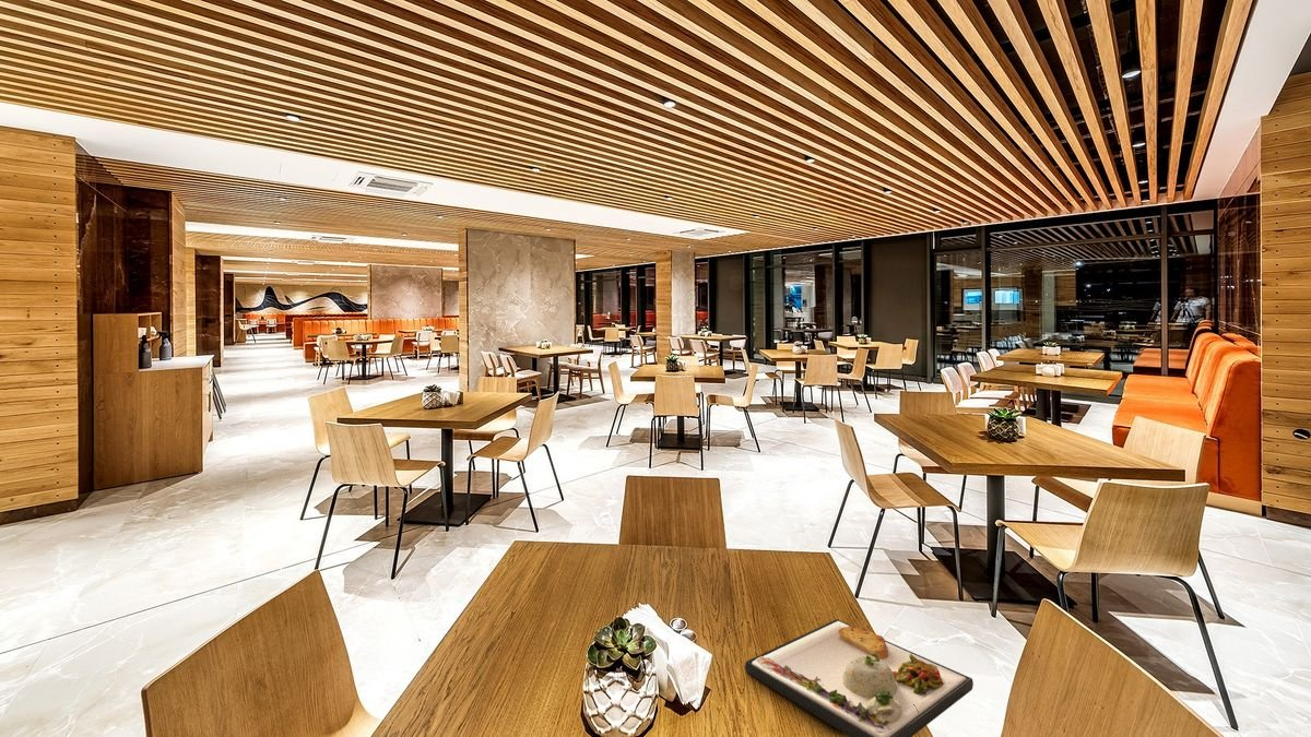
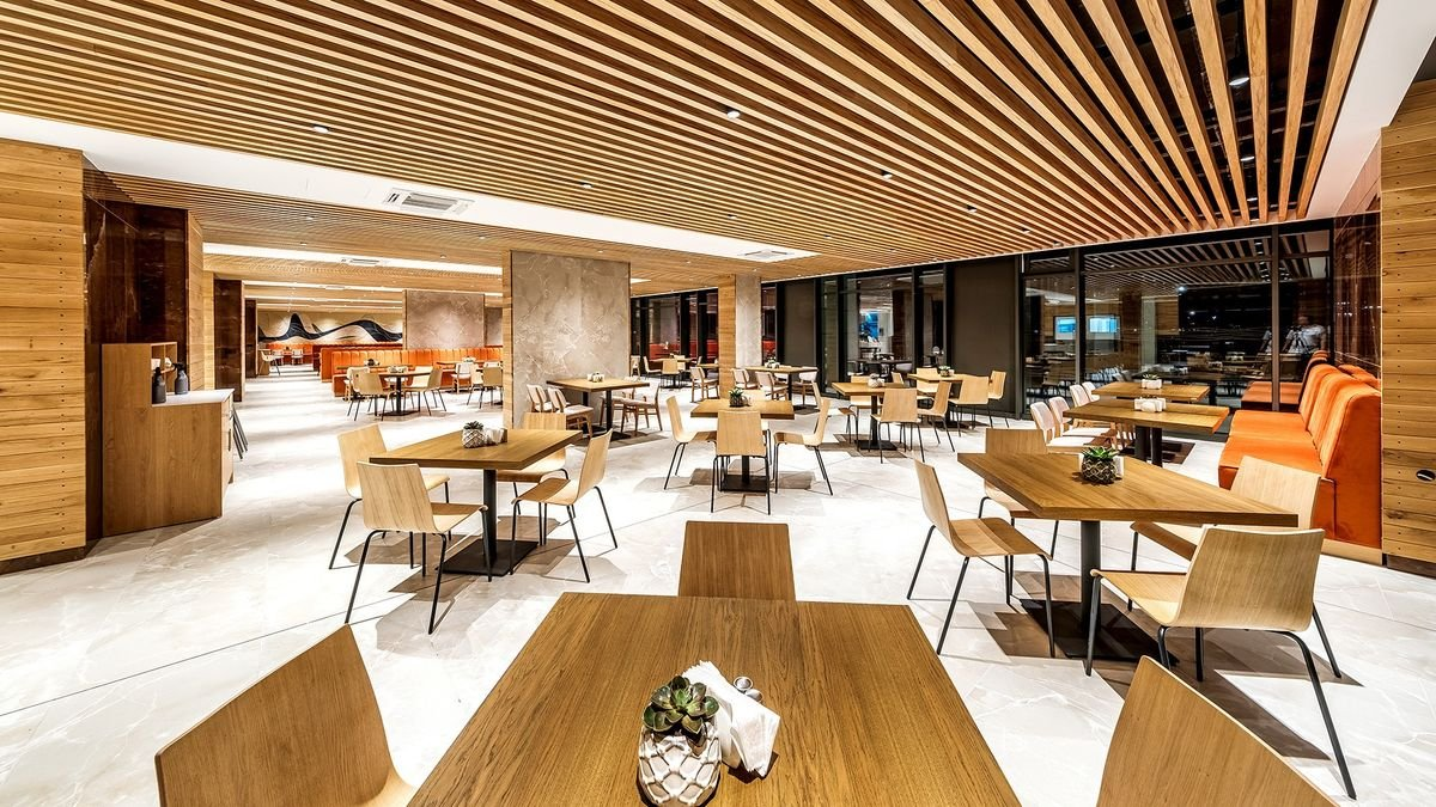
- dinner plate [744,618,975,737]
